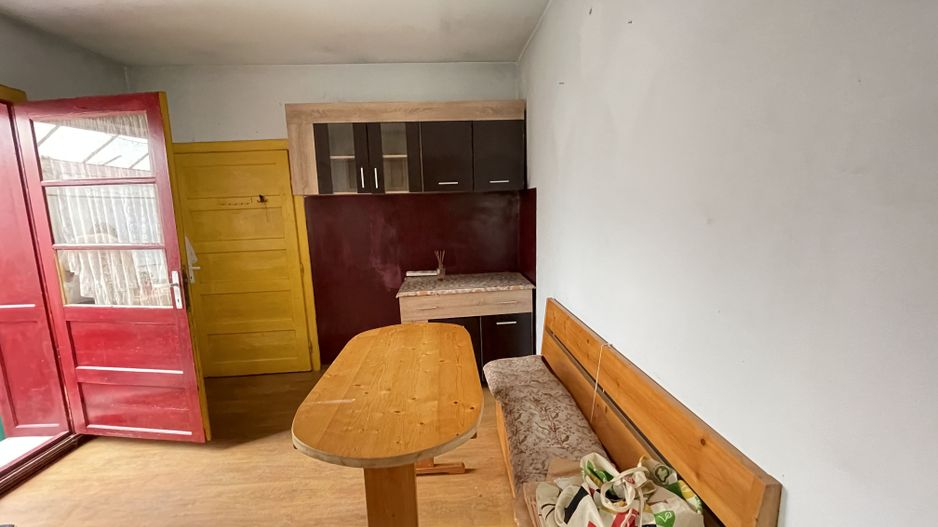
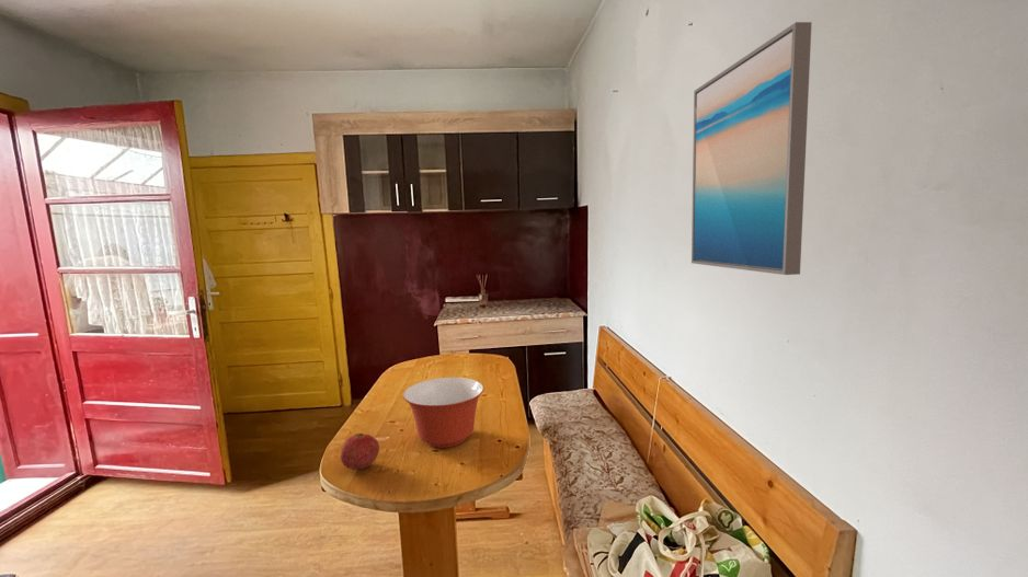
+ mixing bowl [402,377,486,449]
+ wall art [690,21,813,276]
+ fruit [340,432,380,471]
